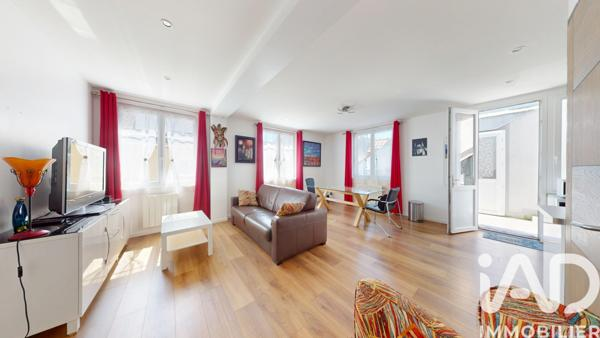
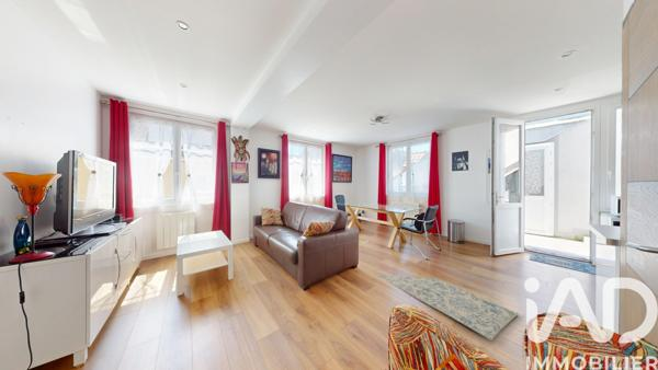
+ rug [378,275,520,342]
